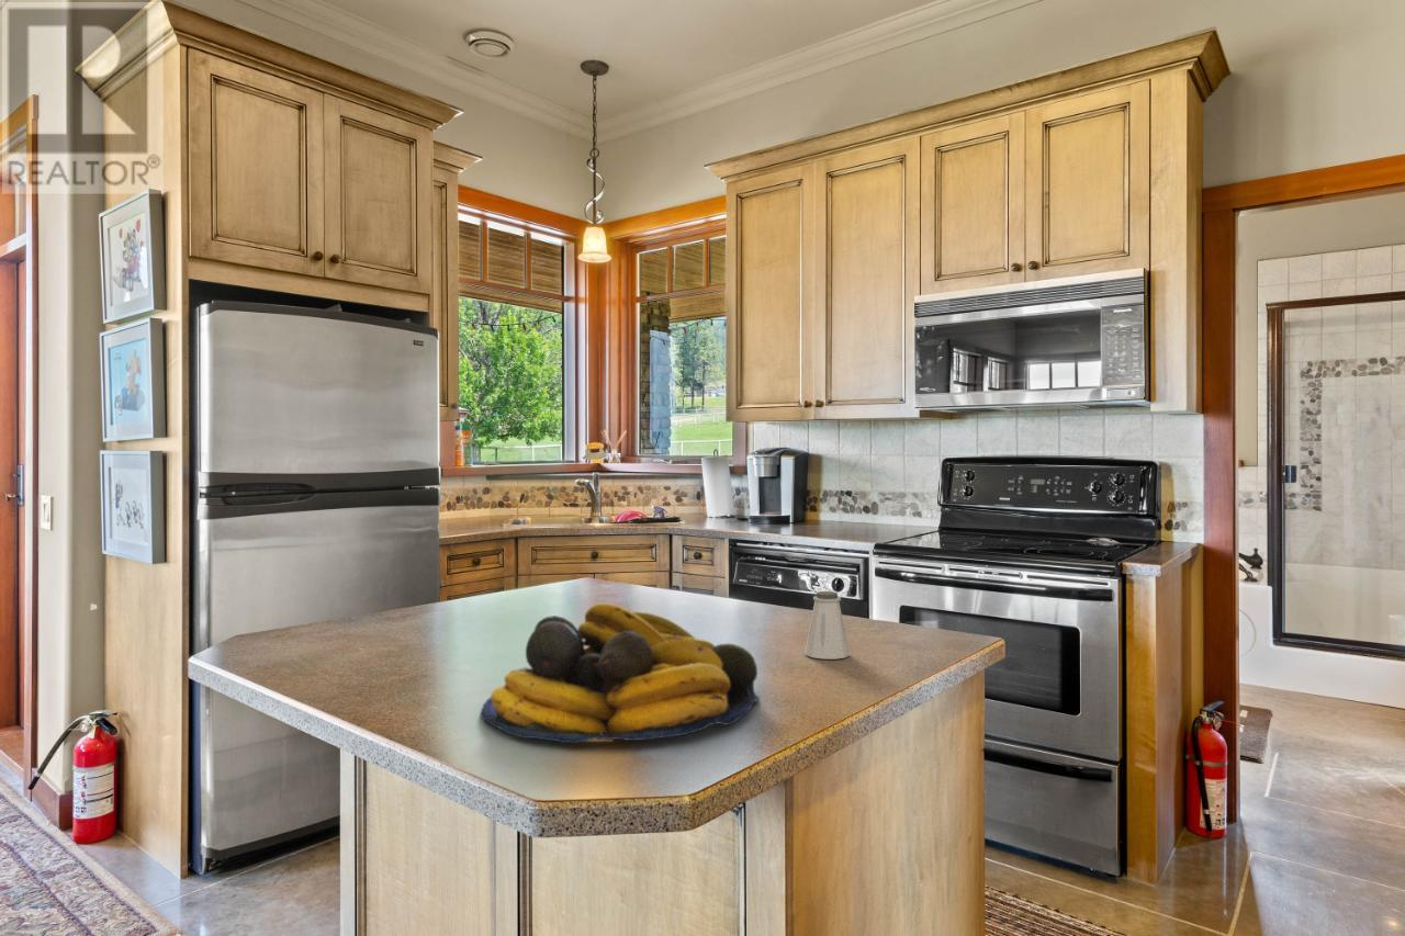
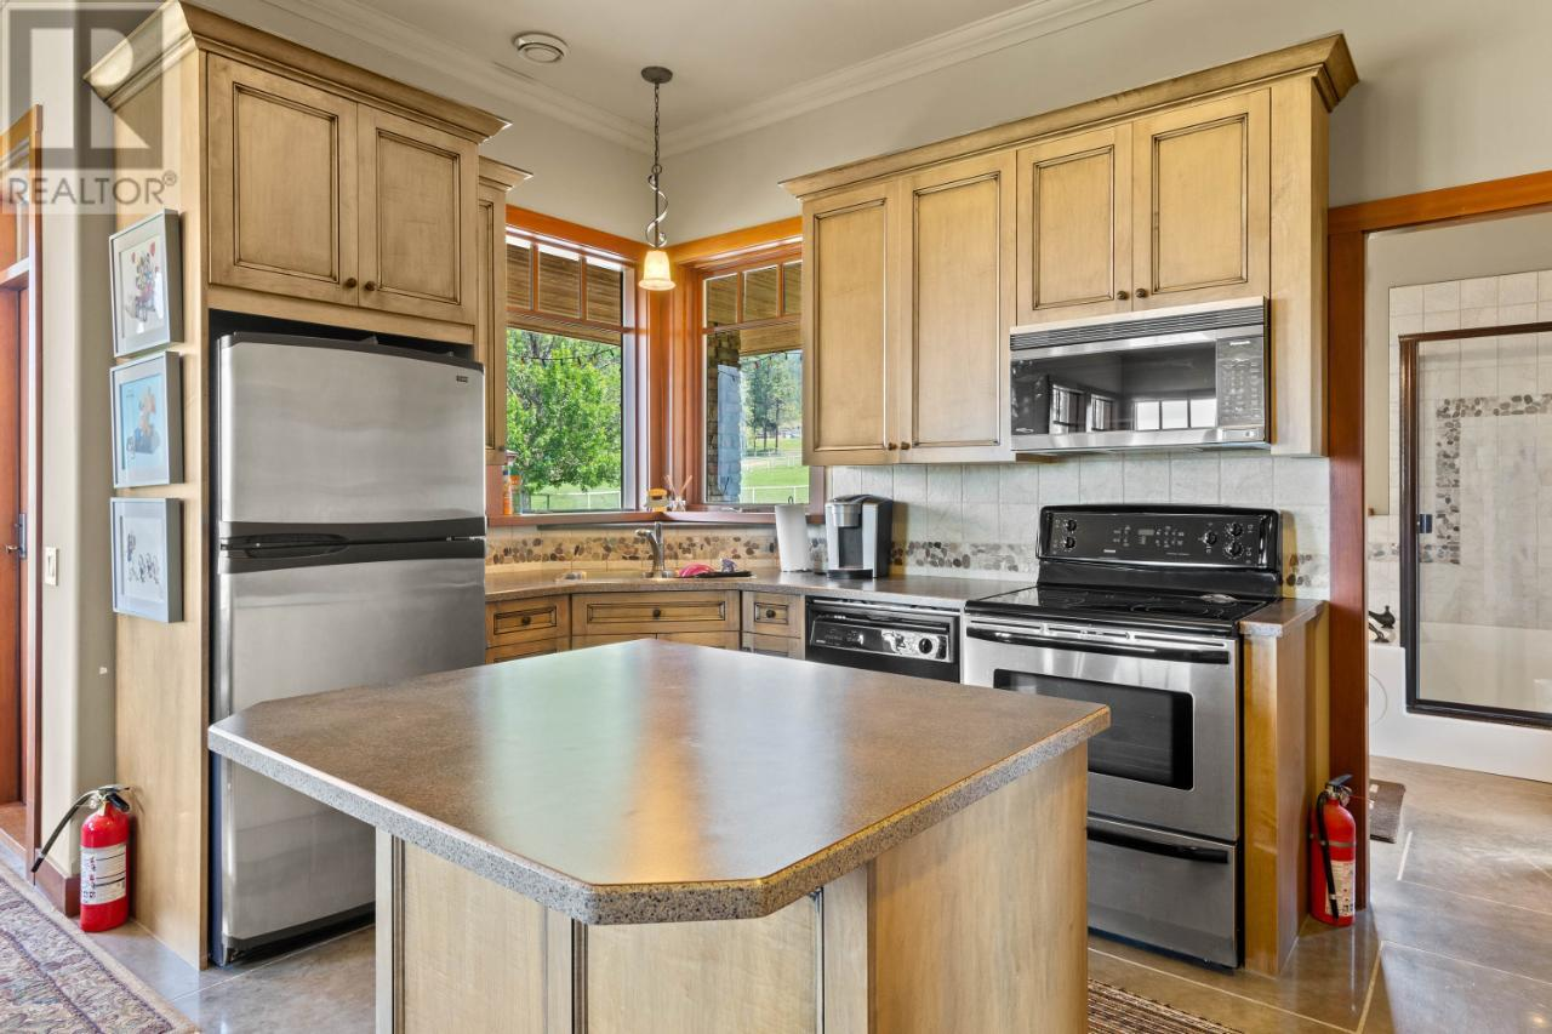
- saltshaker [805,590,851,661]
- fruit bowl [480,602,761,744]
